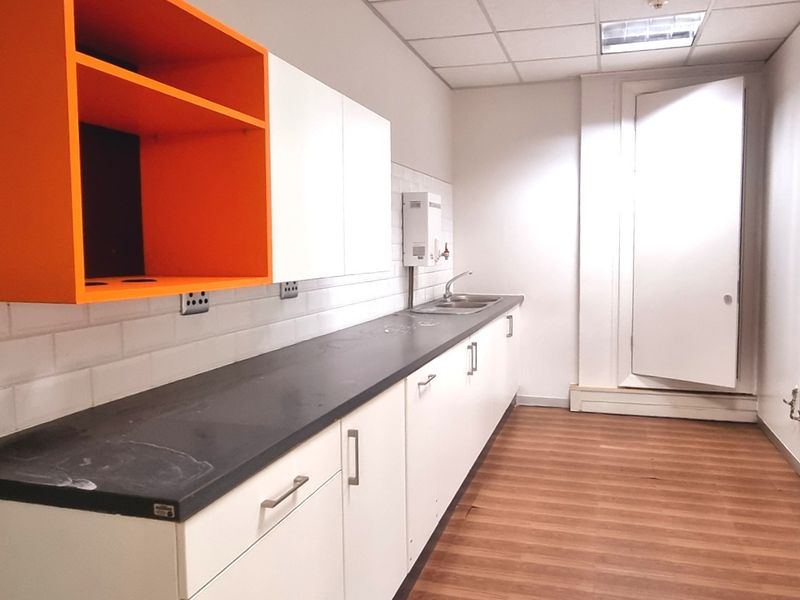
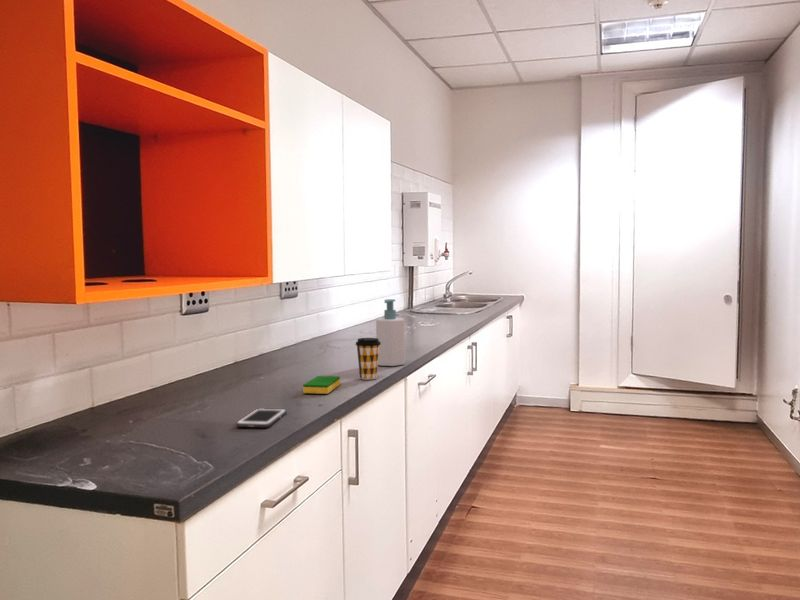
+ soap bottle [375,298,406,367]
+ coffee cup [354,337,381,381]
+ dish sponge [302,375,341,395]
+ cell phone [235,407,288,428]
